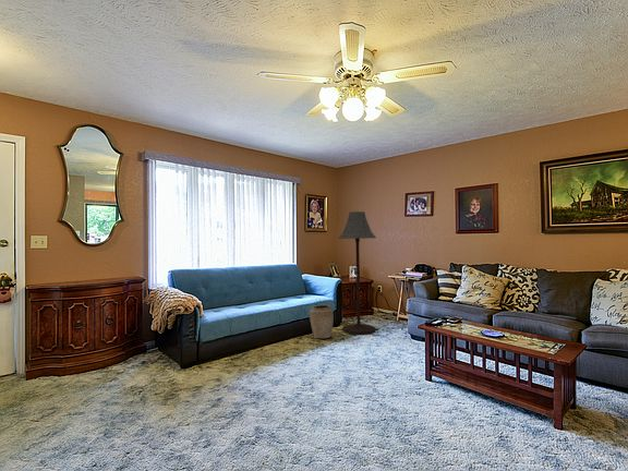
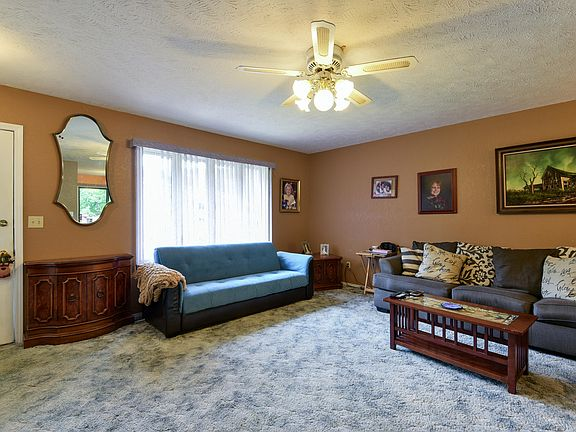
- floor lamp [338,210,377,336]
- vase [309,304,335,339]
